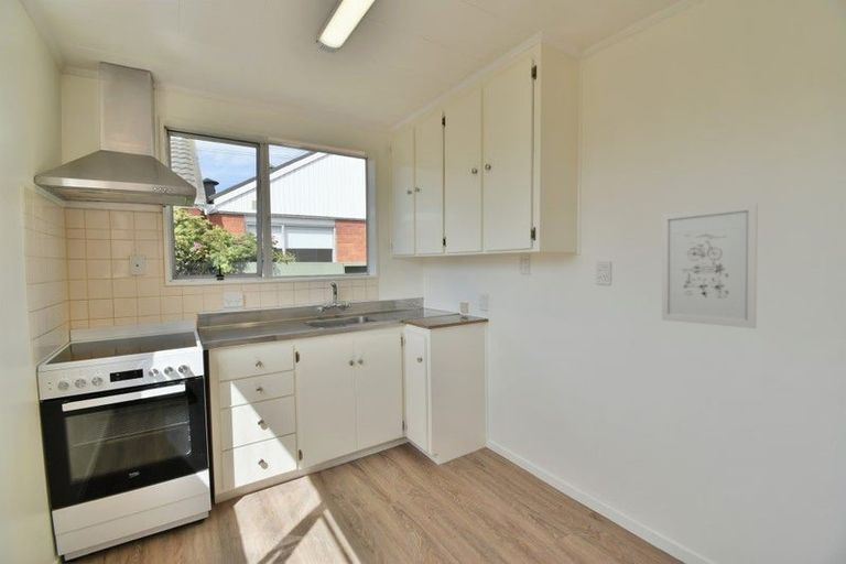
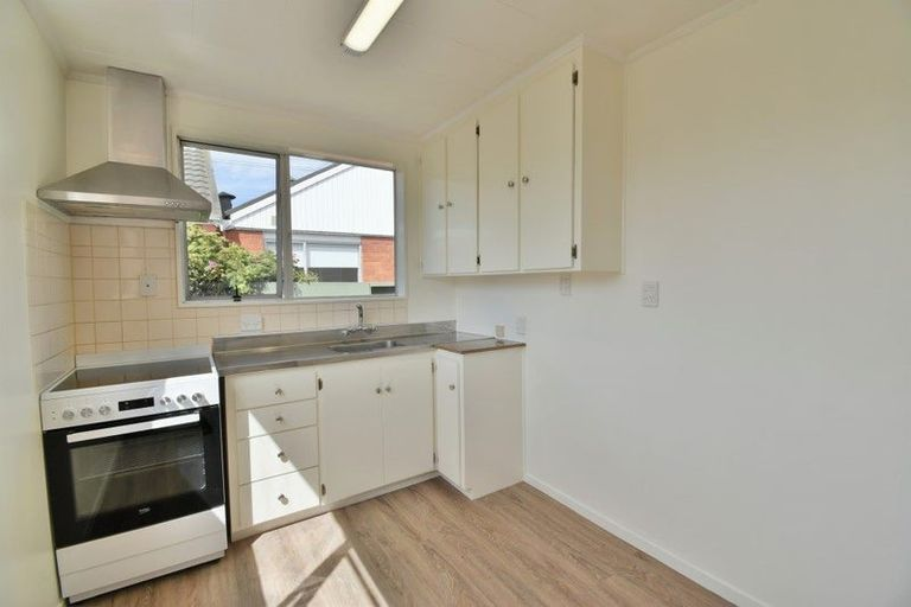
- wall art [661,202,759,329]
